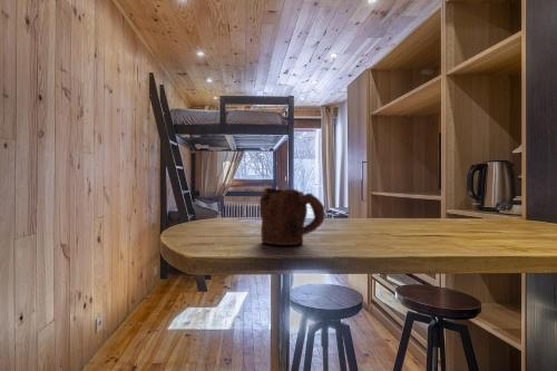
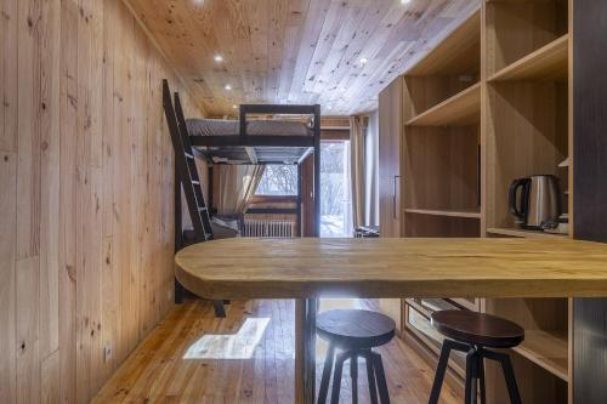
- mug [258,186,326,246]
